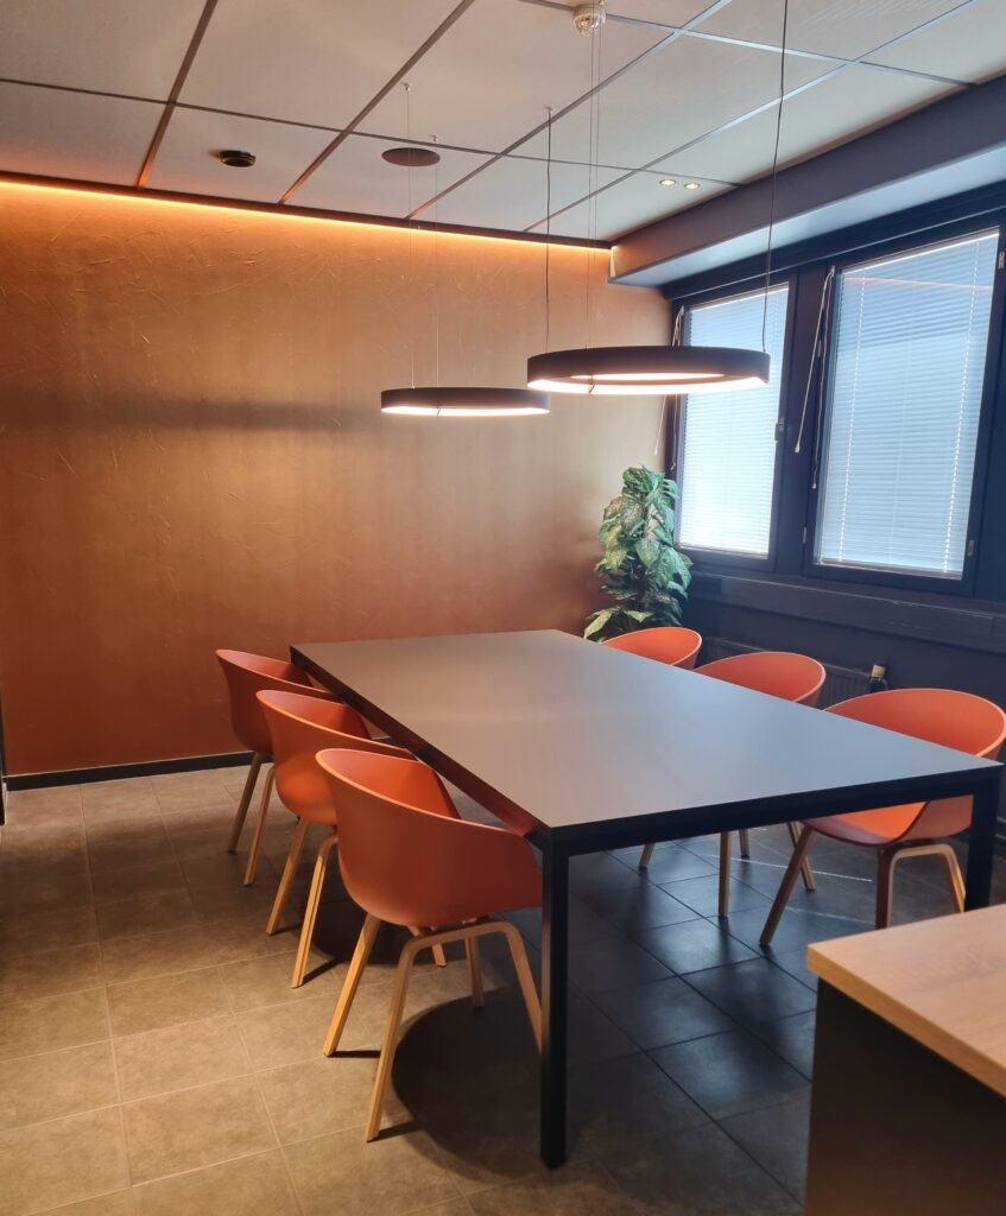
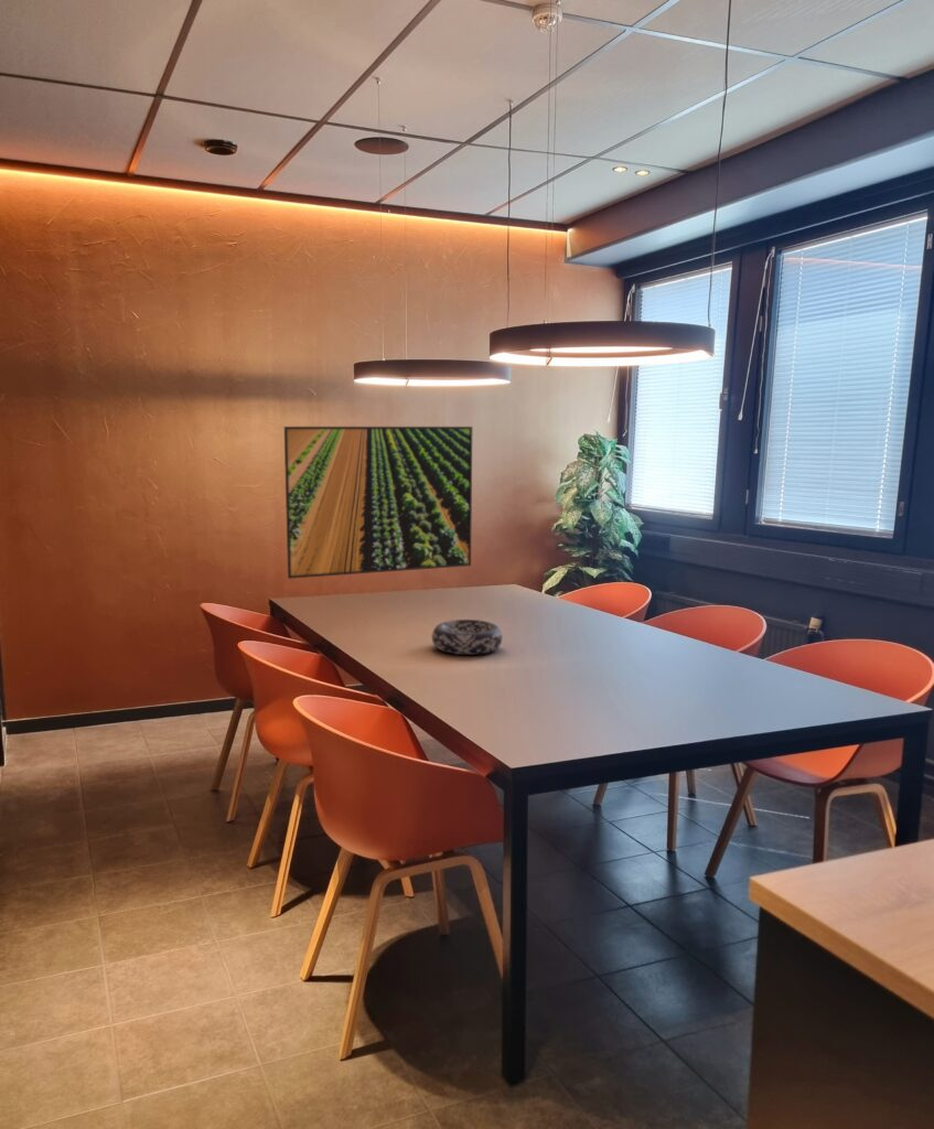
+ decorative bowl [431,619,504,656]
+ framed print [283,426,473,580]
